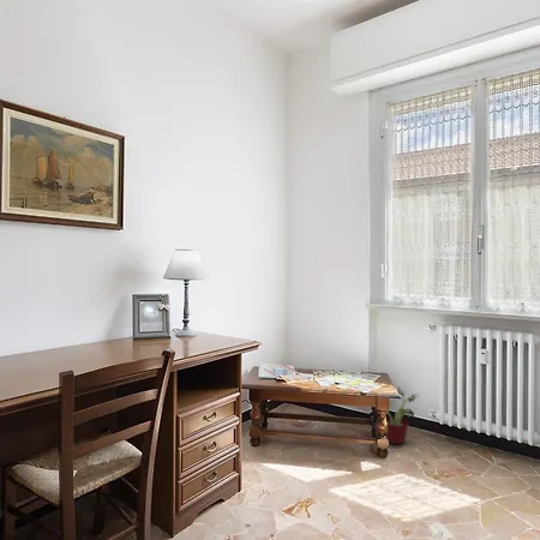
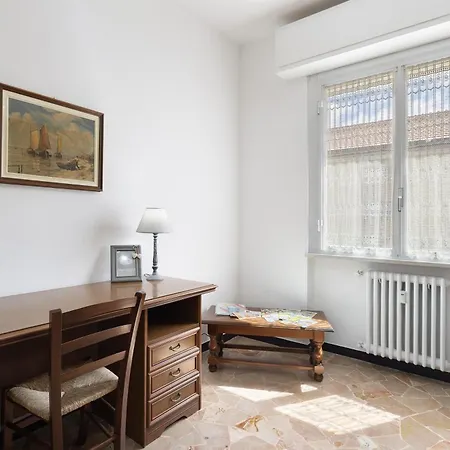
- potted plant [385,386,421,445]
